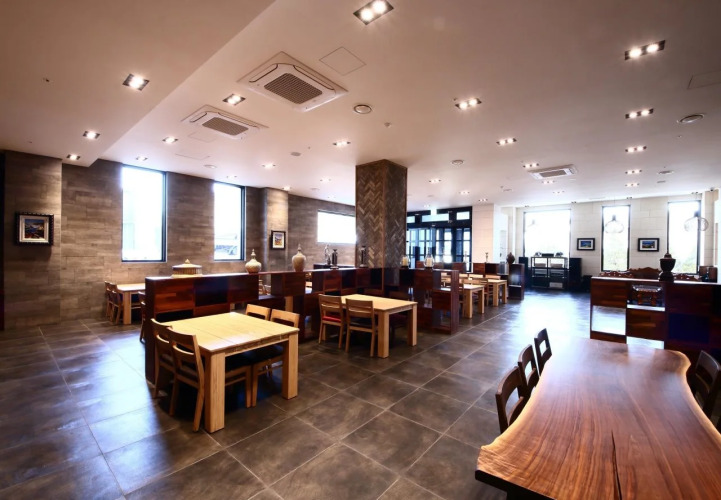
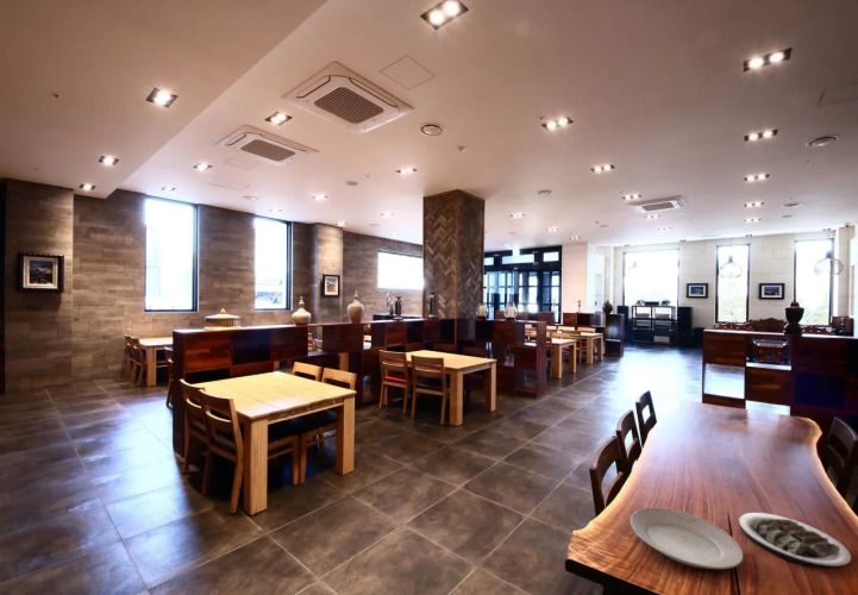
+ plate [738,512,852,569]
+ plate [630,507,745,570]
